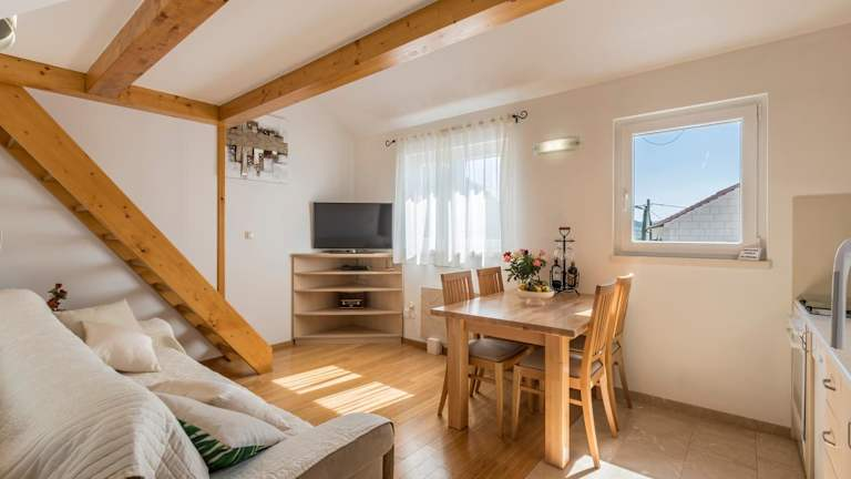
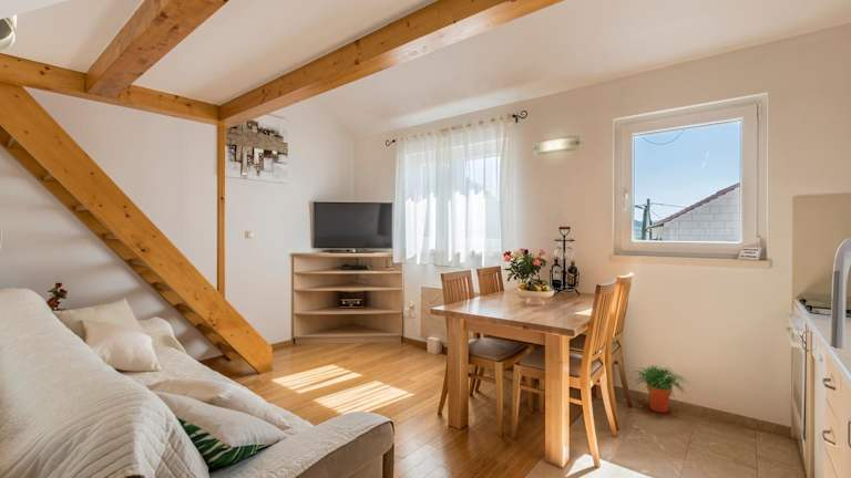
+ potted plant [633,364,690,414]
